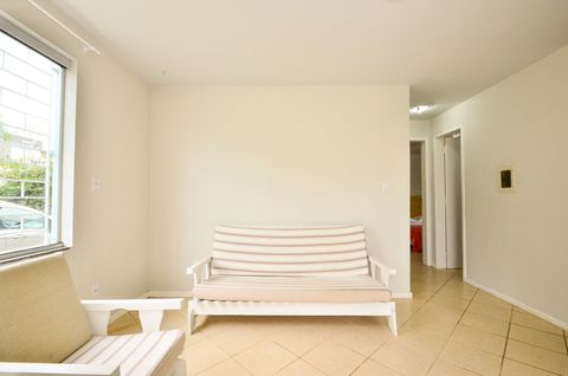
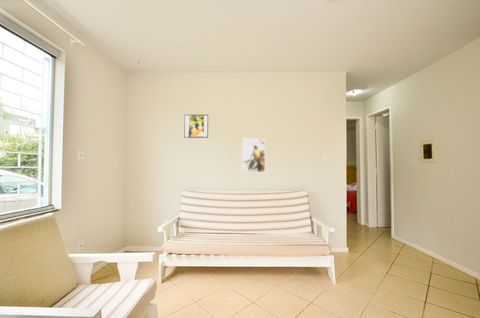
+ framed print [241,137,266,173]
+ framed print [183,114,209,139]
